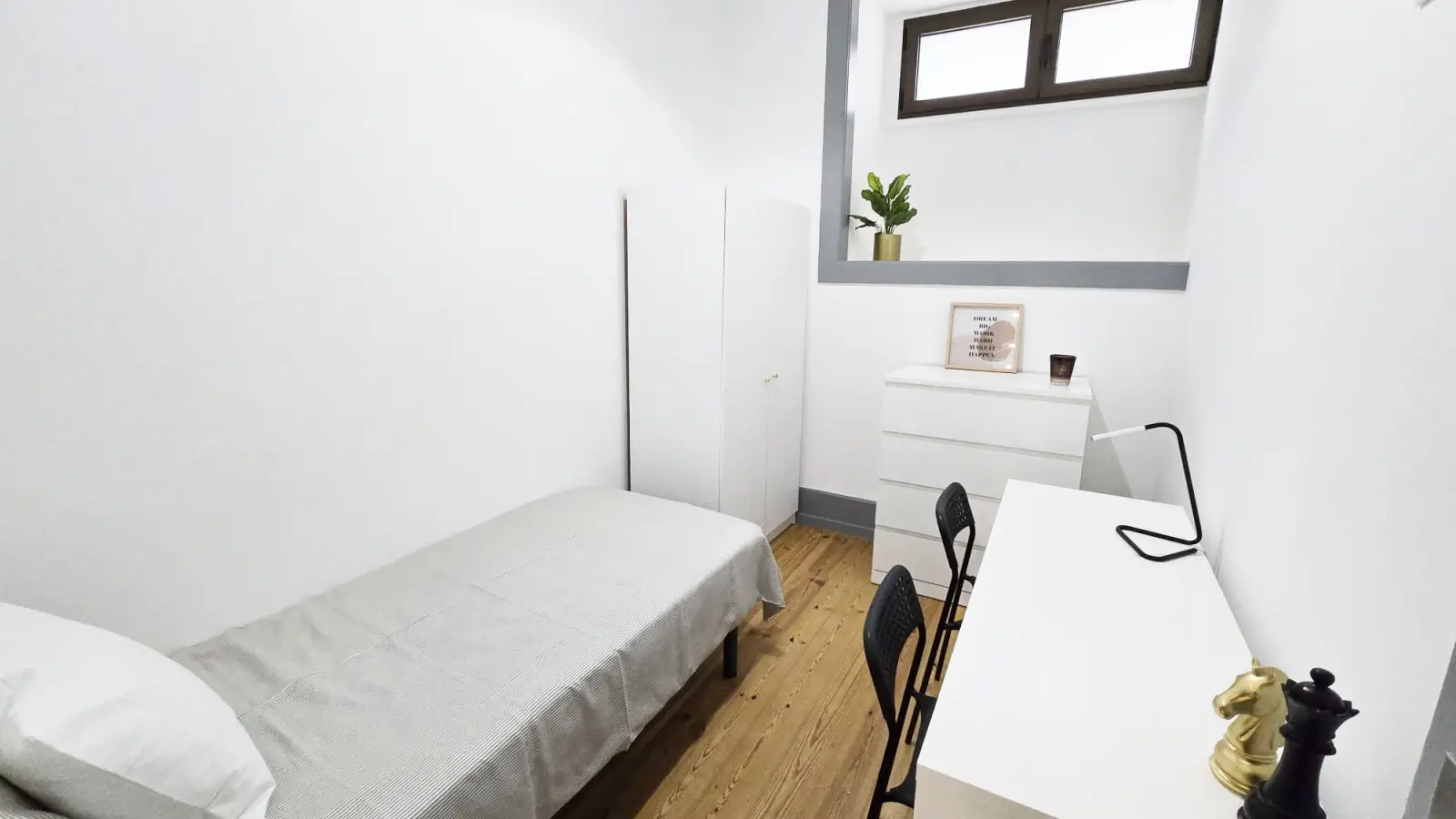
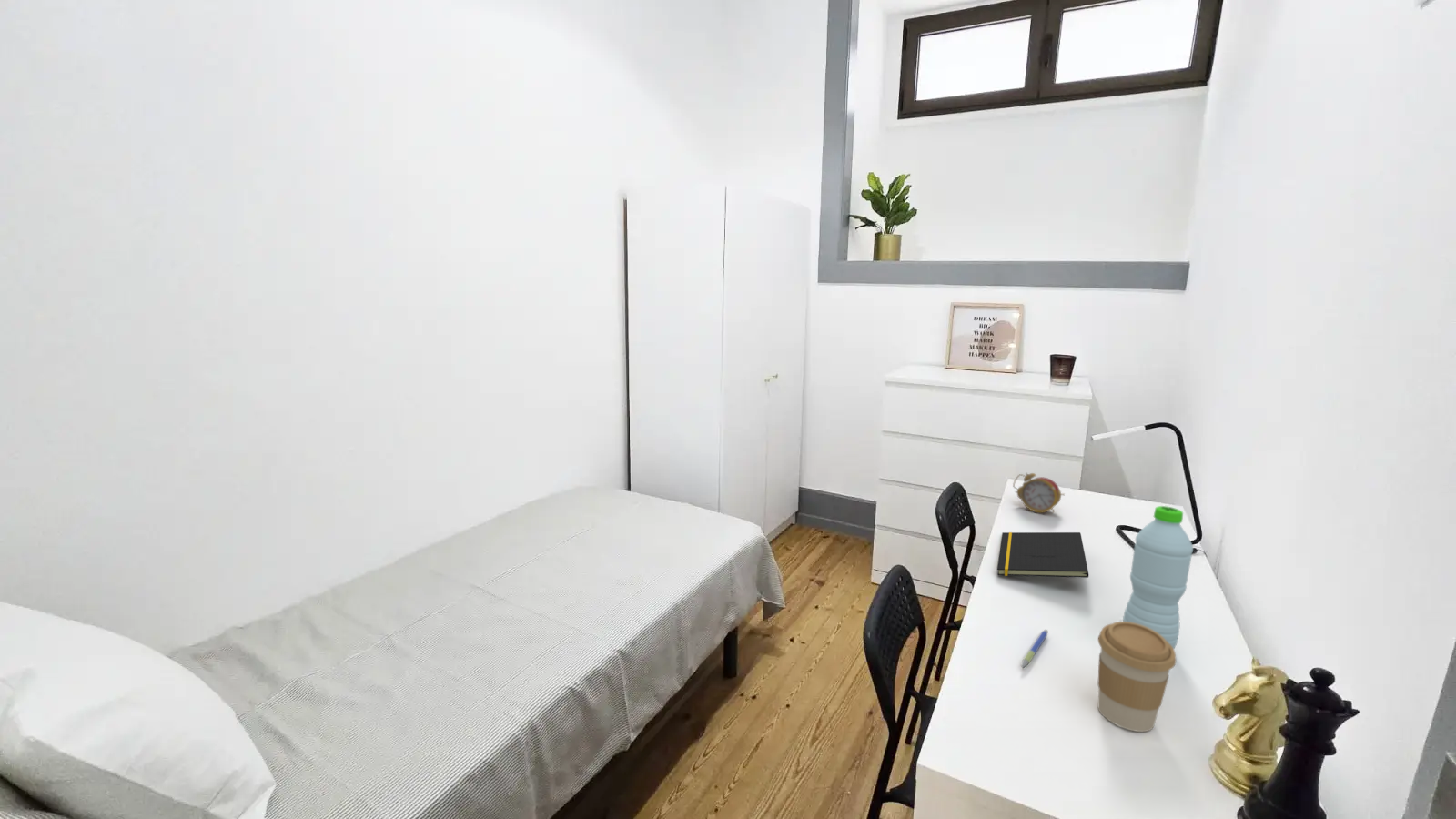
+ pen [1020,629,1049,669]
+ notepad [996,531,1089,579]
+ coffee cup [1097,621,1177,733]
+ alarm clock [1012,472,1066,513]
+ water bottle [1122,505,1194,650]
